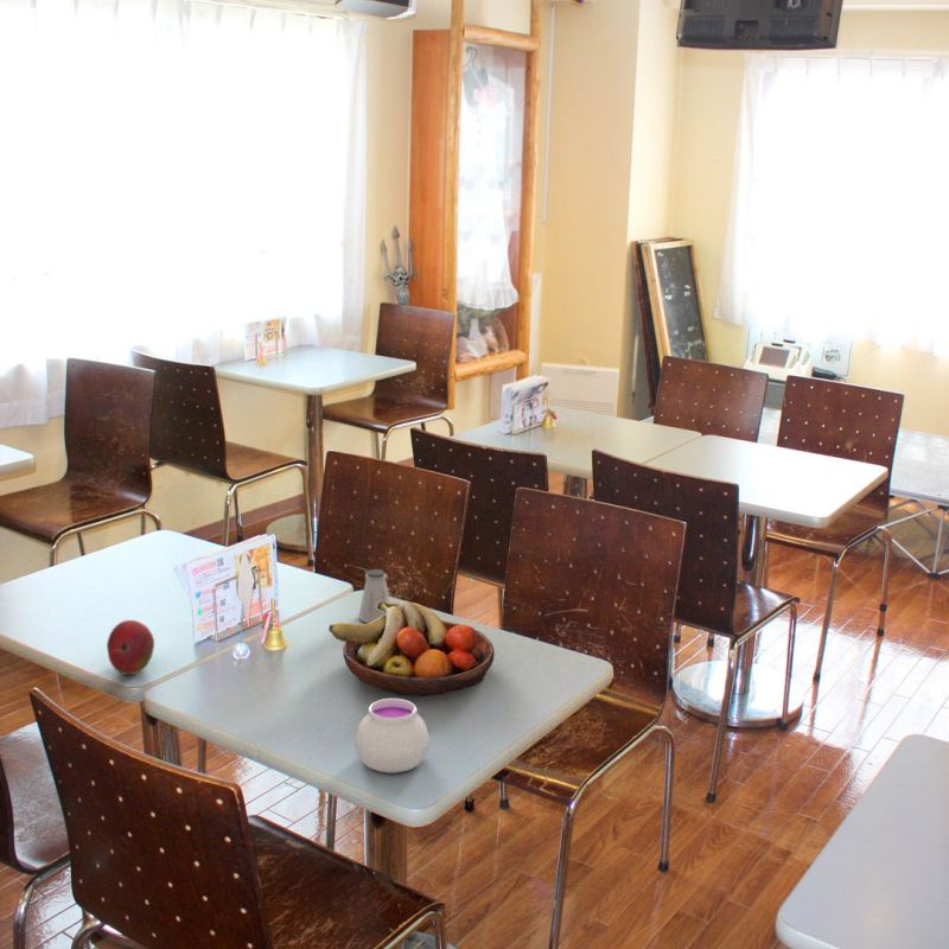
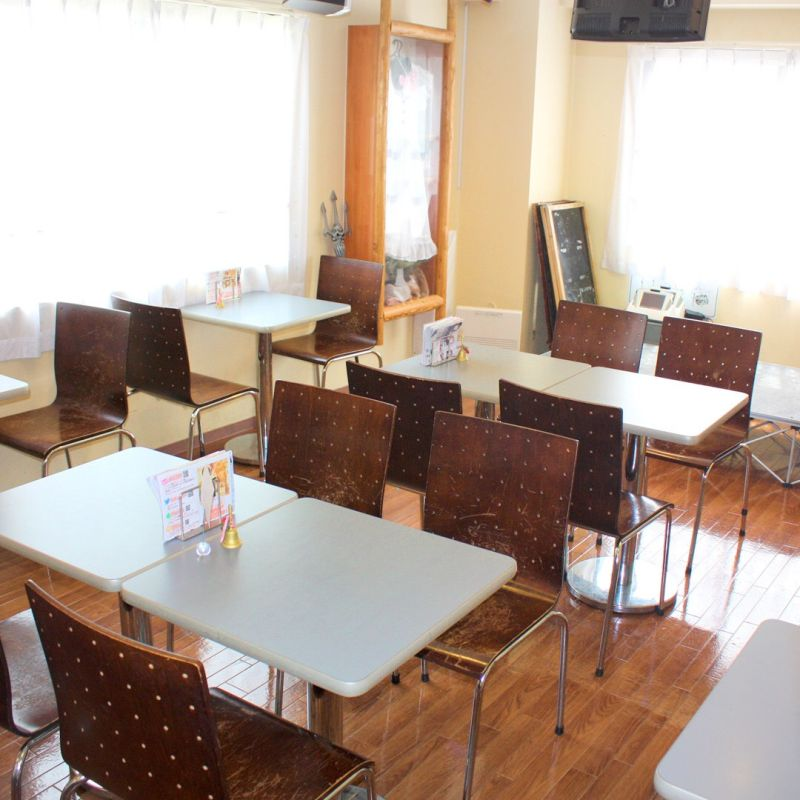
- fruit bowl [327,600,496,698]
- fruit [106,619,155,676]
- saltshaker [357,568,391,624]
- jar [355,698,431,775]
